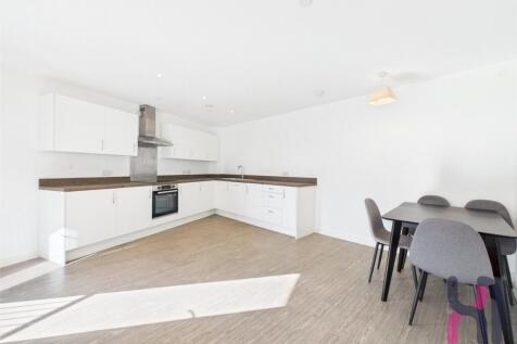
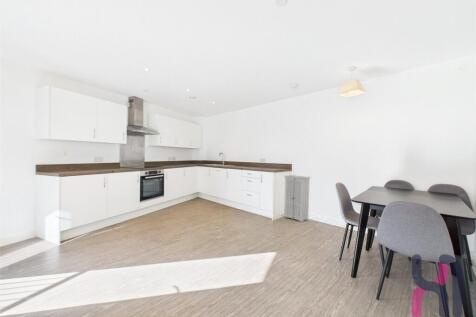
+ storage cabinet [283,174,312,223]
